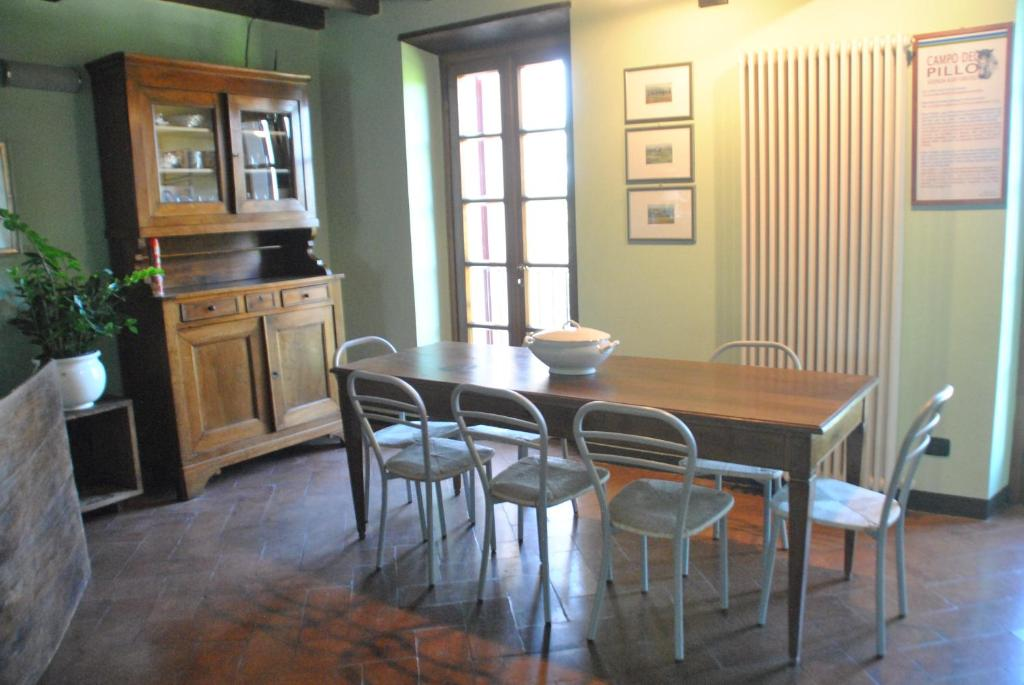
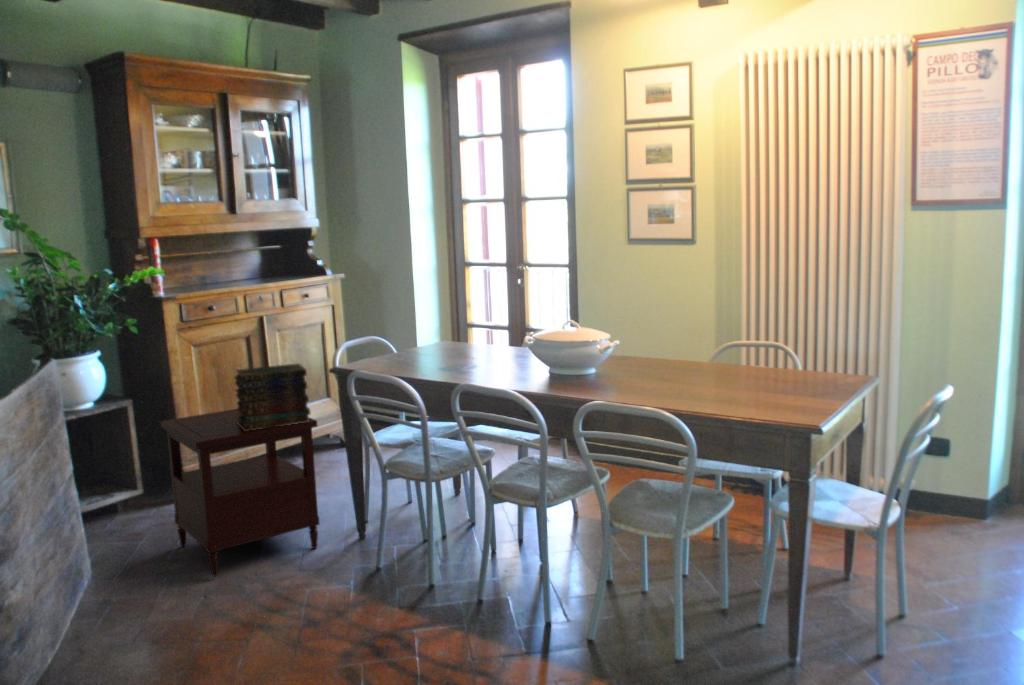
+ book stack [233,362,312,431]
+ side table [160,408,321,578]
